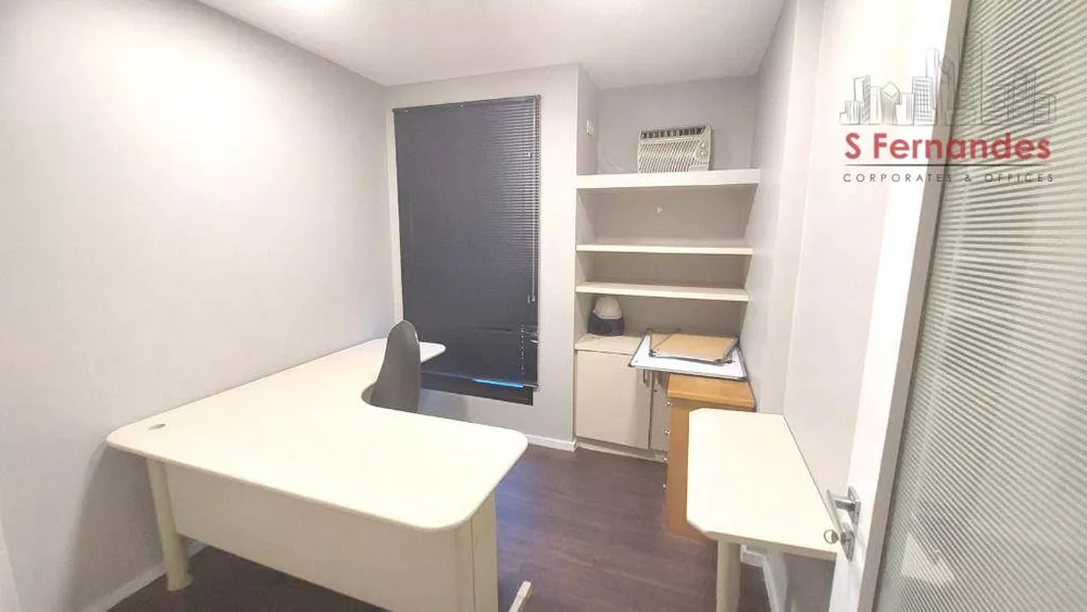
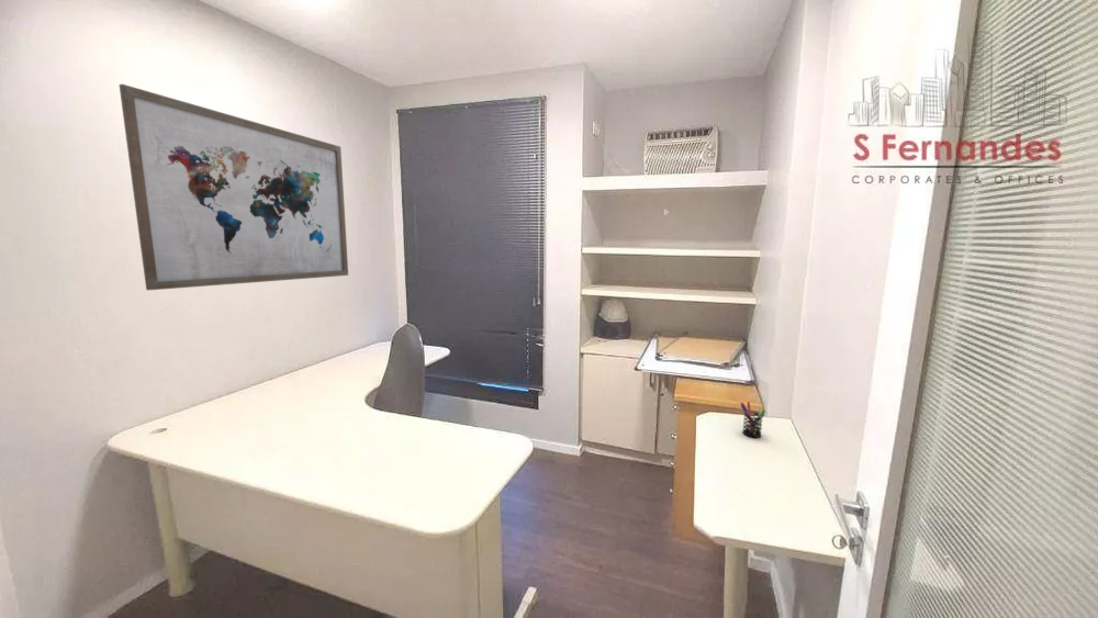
+ pen holder [739,401,766,439]
+ wall art [119,83,349,291]
